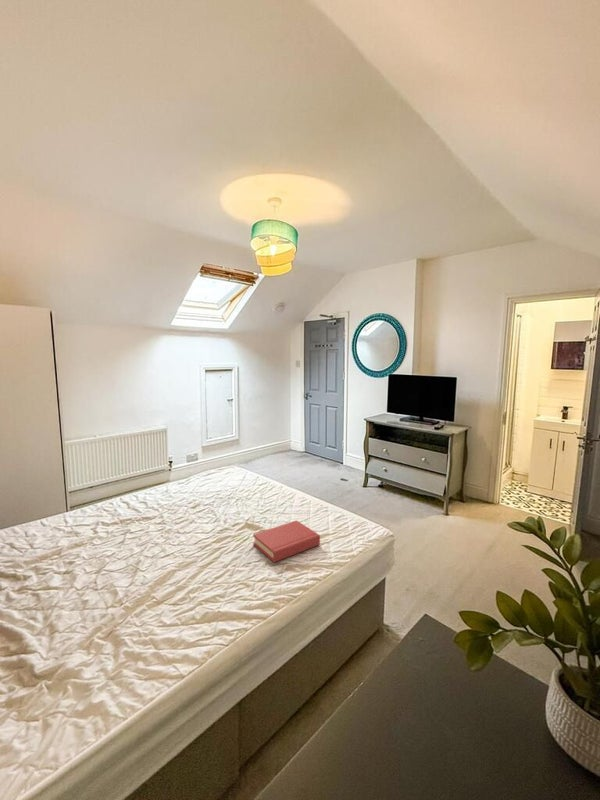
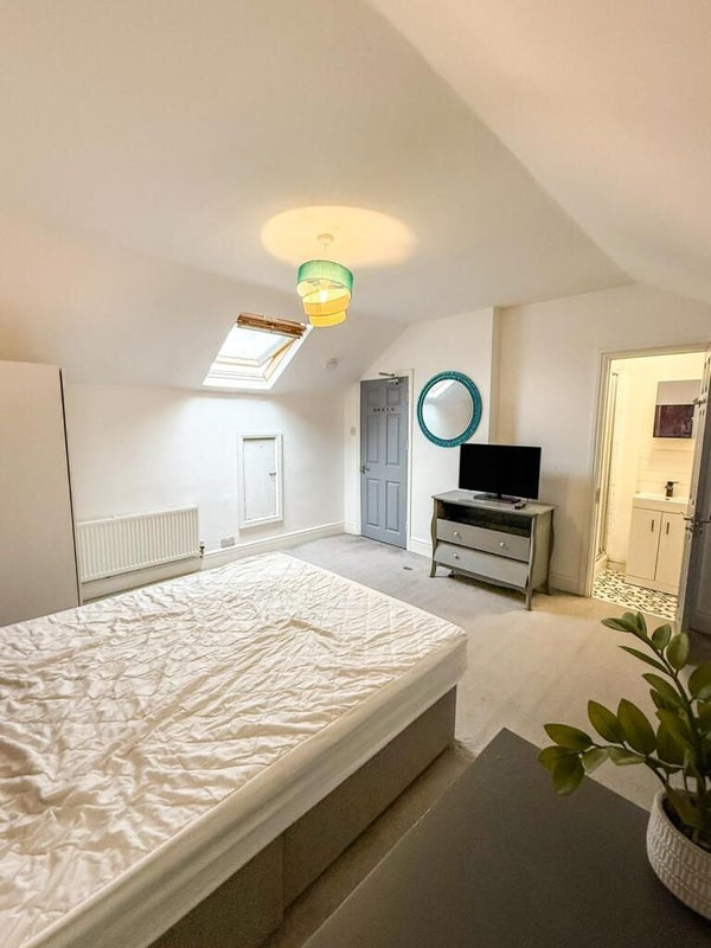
- hardback book [252,519,321,563]
